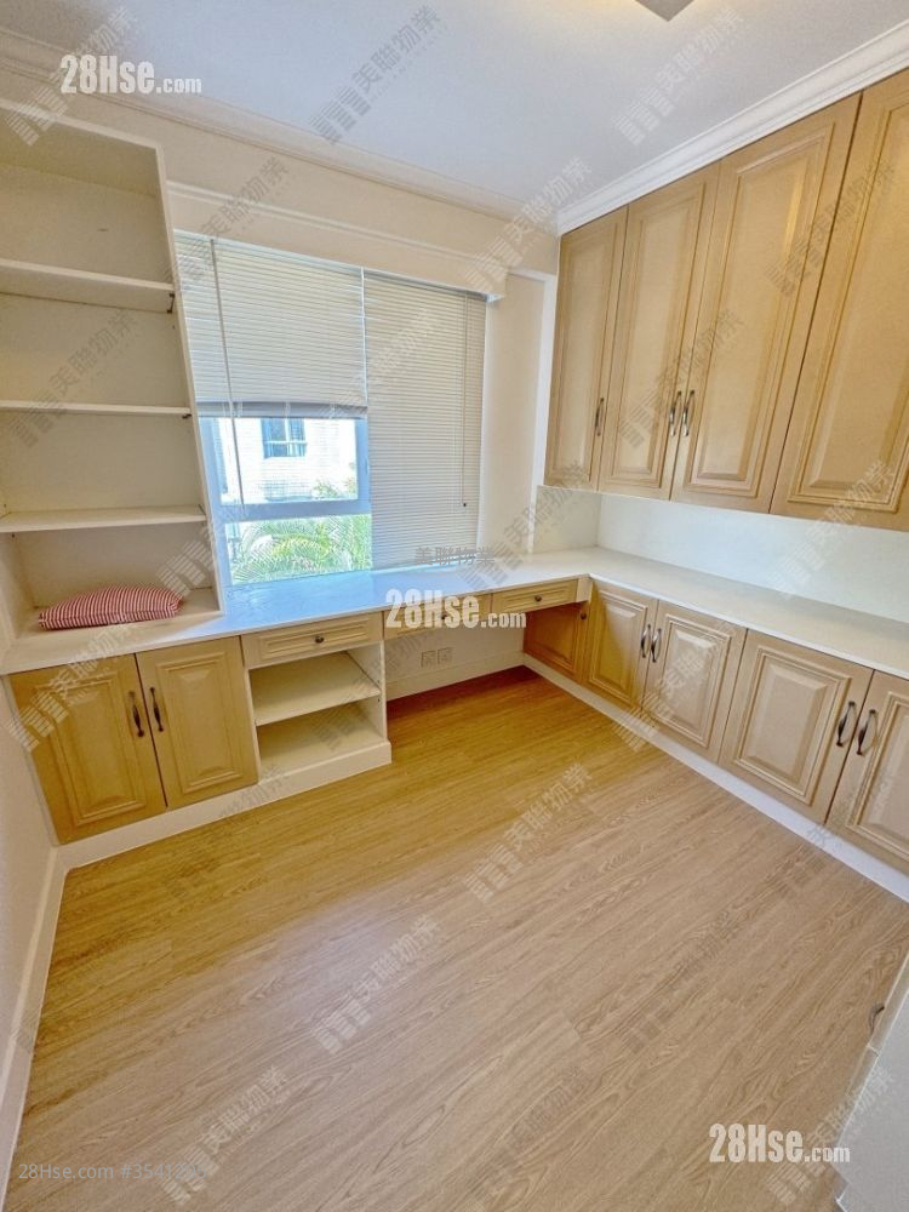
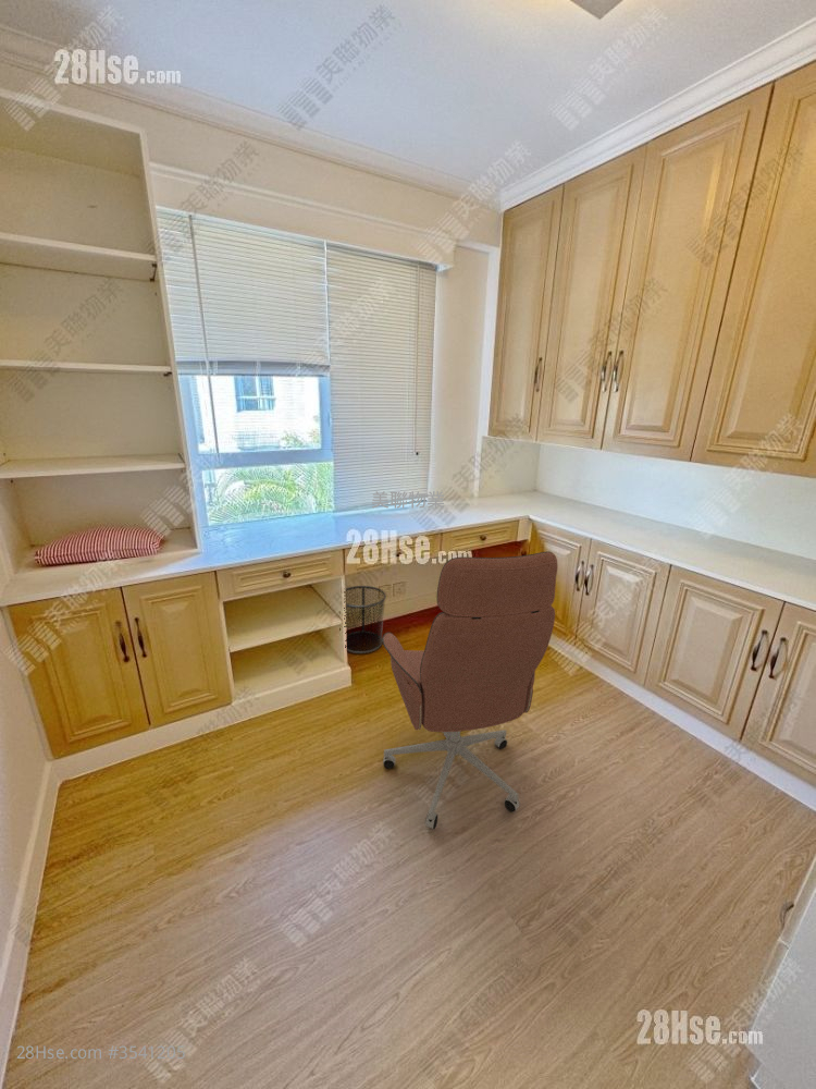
+ office chair [382,550,558,830]
+ waste bin [345,585,387,654]
